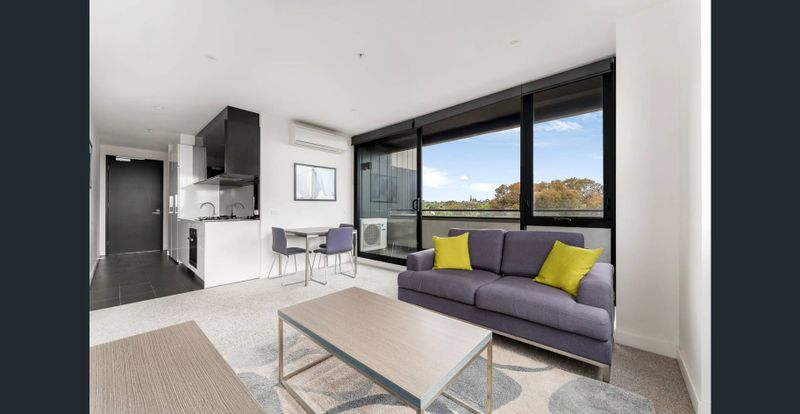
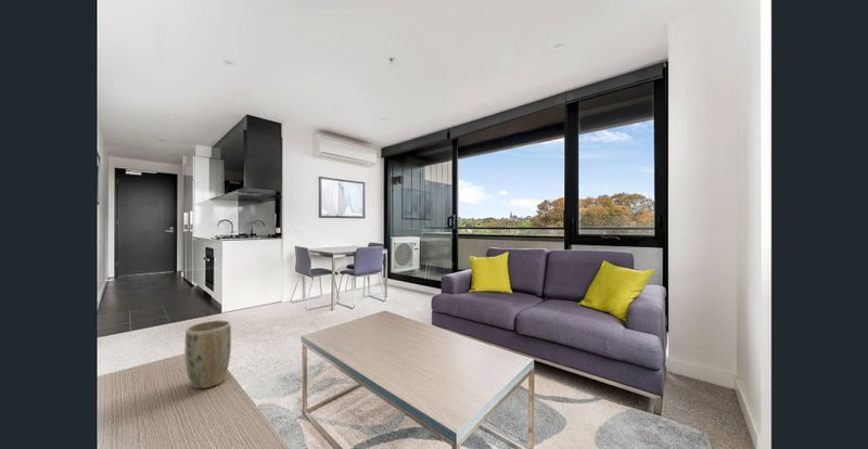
+ plant pot [183,319,232,389]
